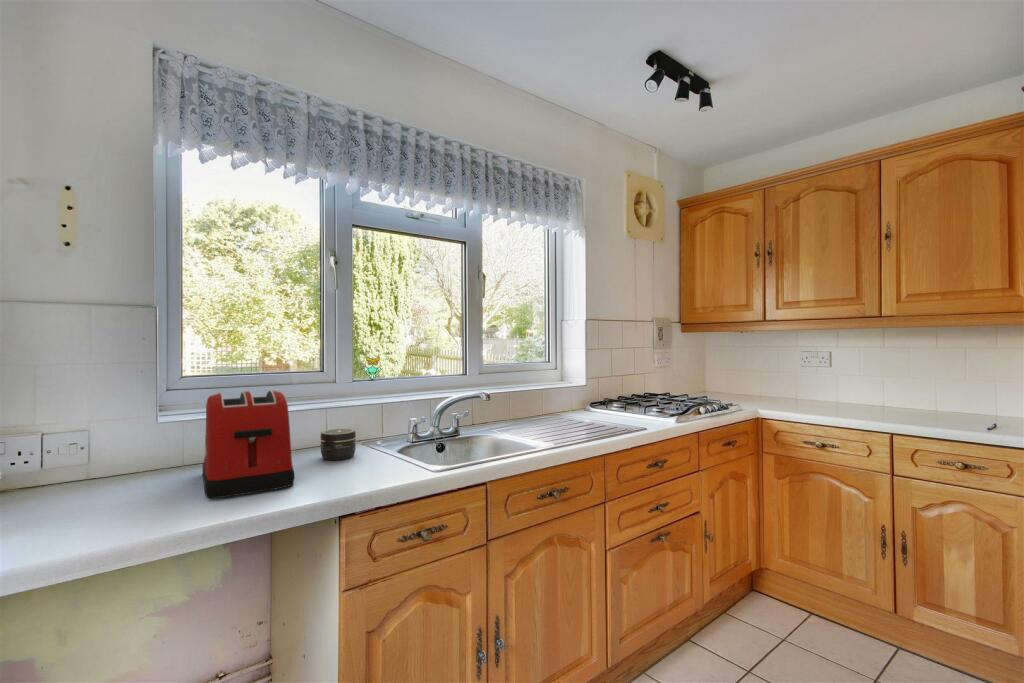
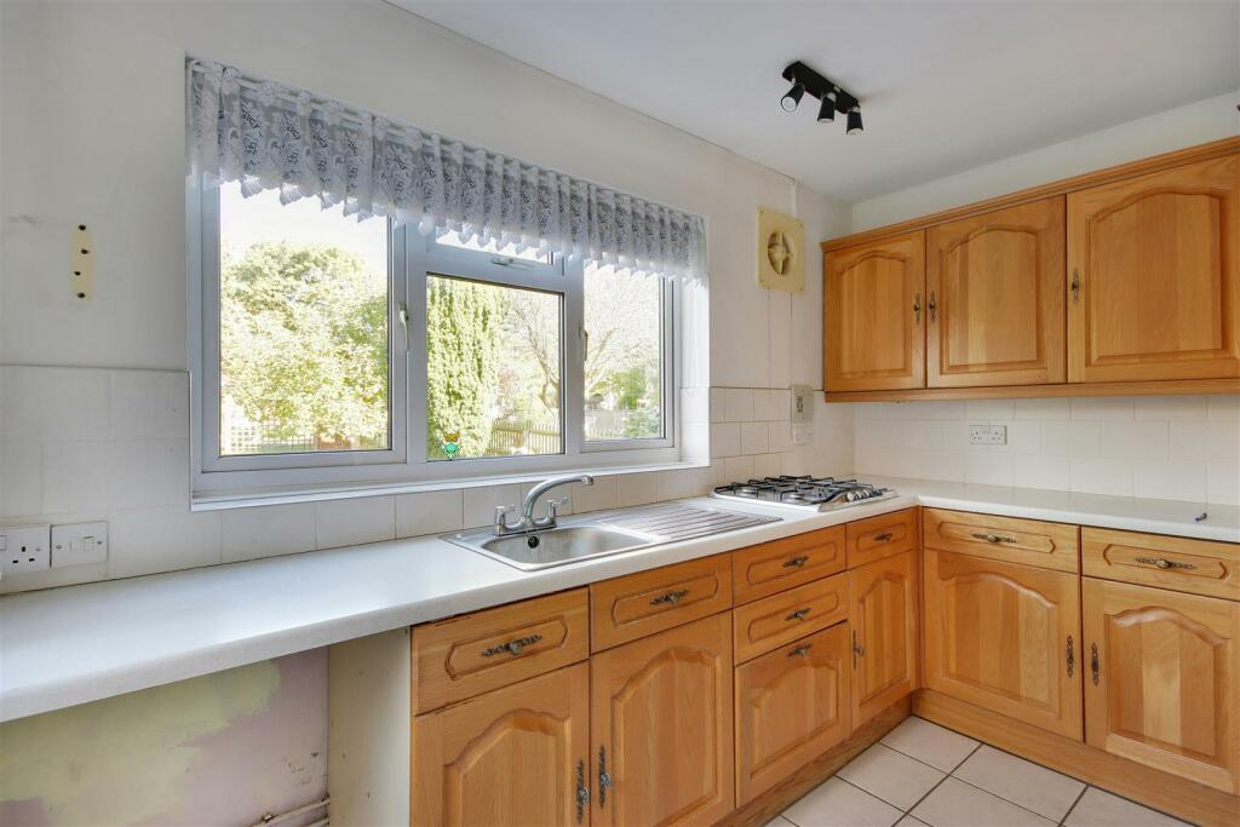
- jar [319,428,357,461]
- toaster [201,389,295,499]
